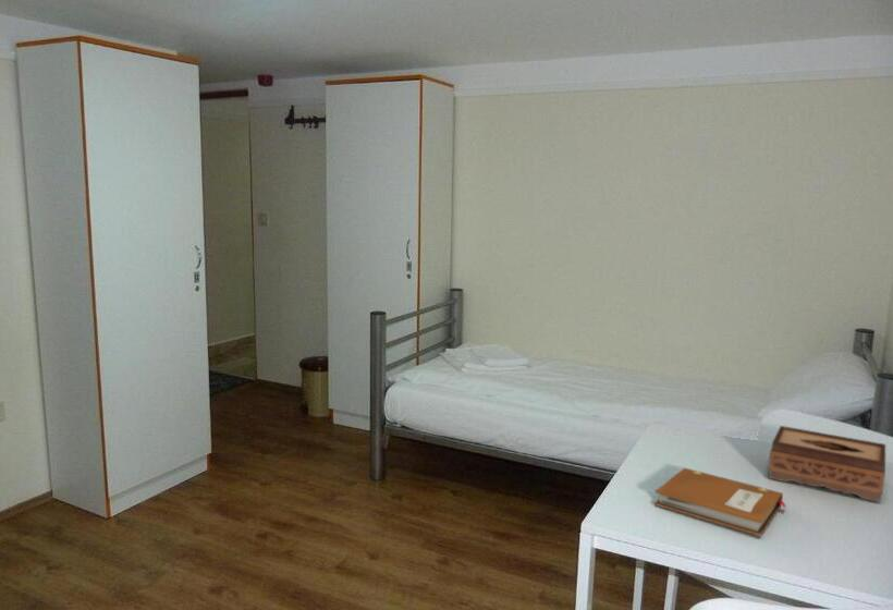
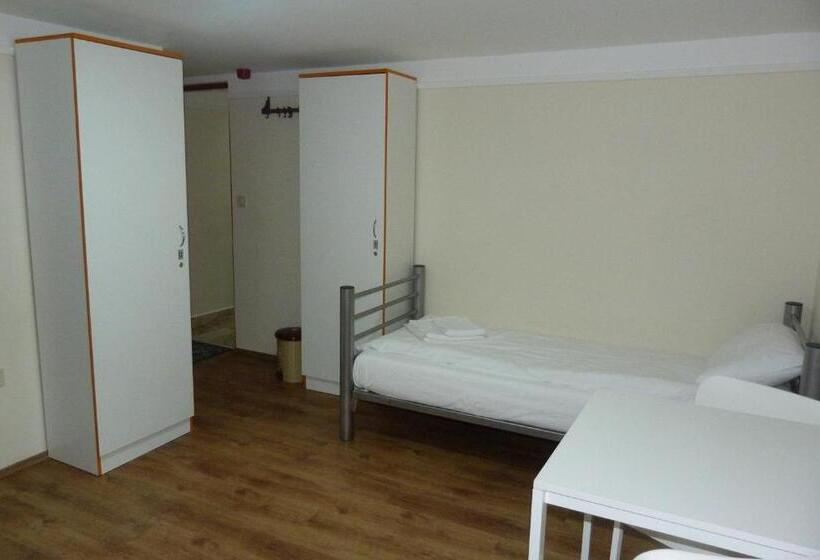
- notebook [653,467,787,537]
- tissue box [768,425,886,503]
